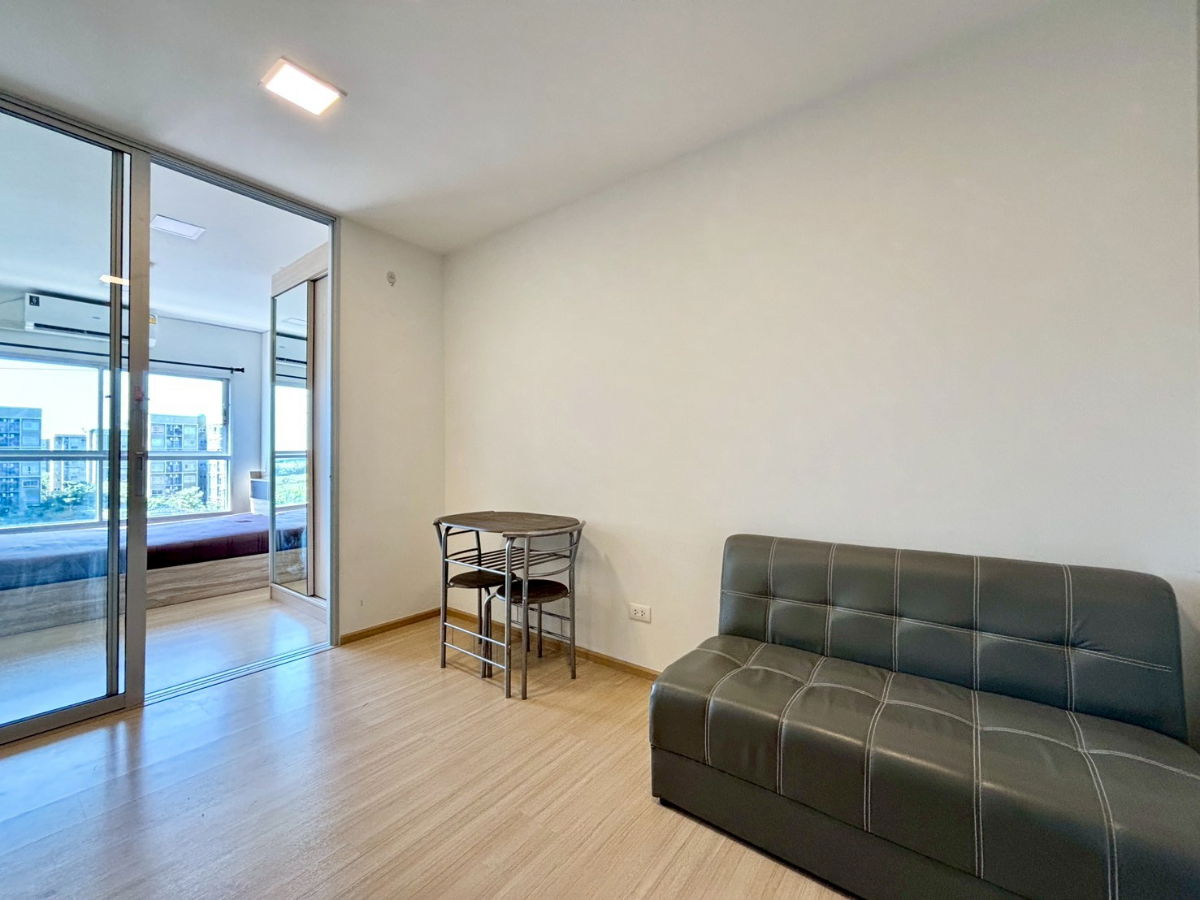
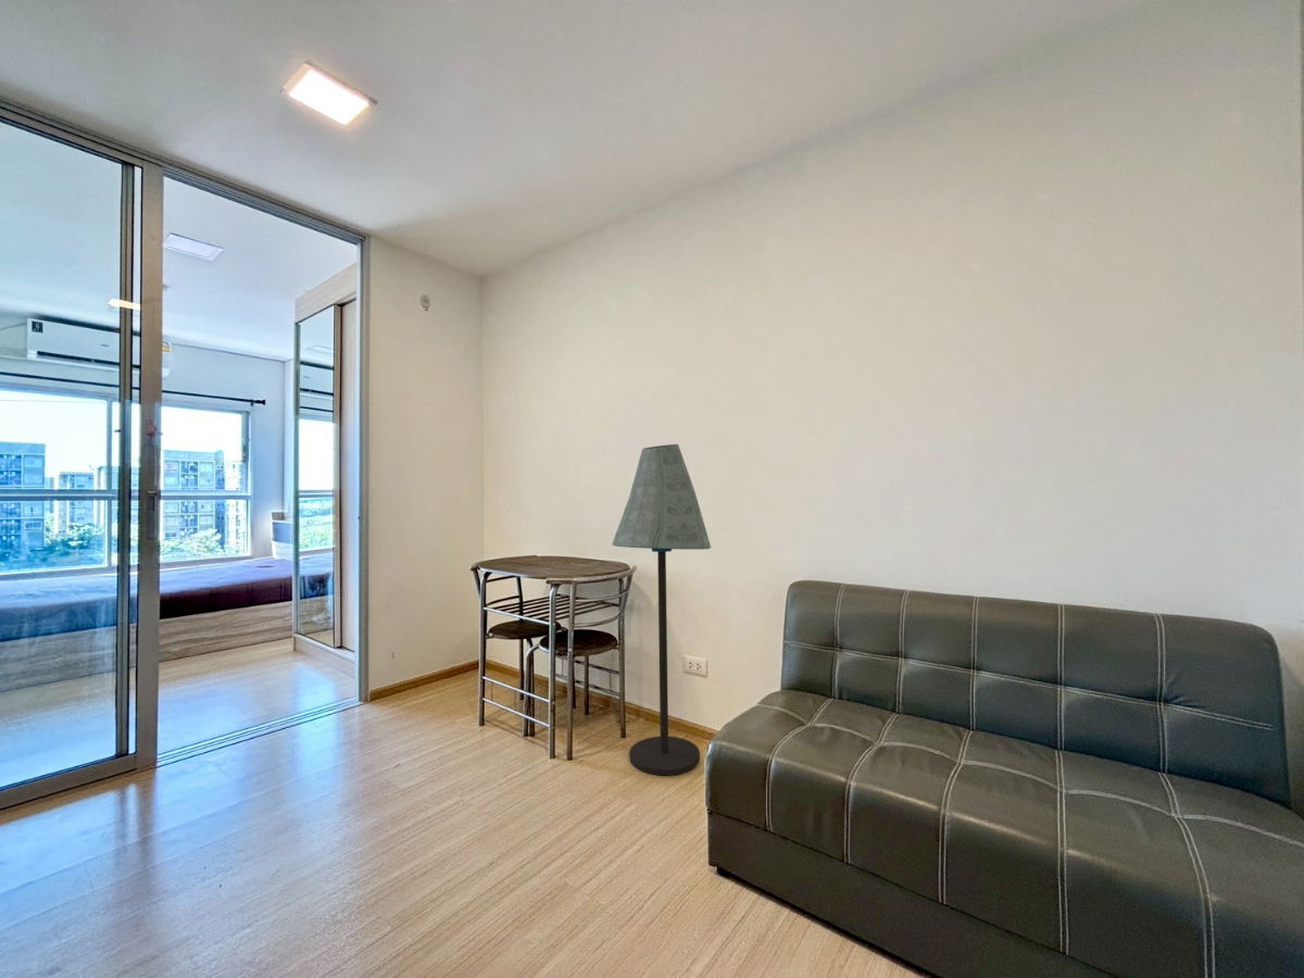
+ floor lamp [611,443,712,776]
